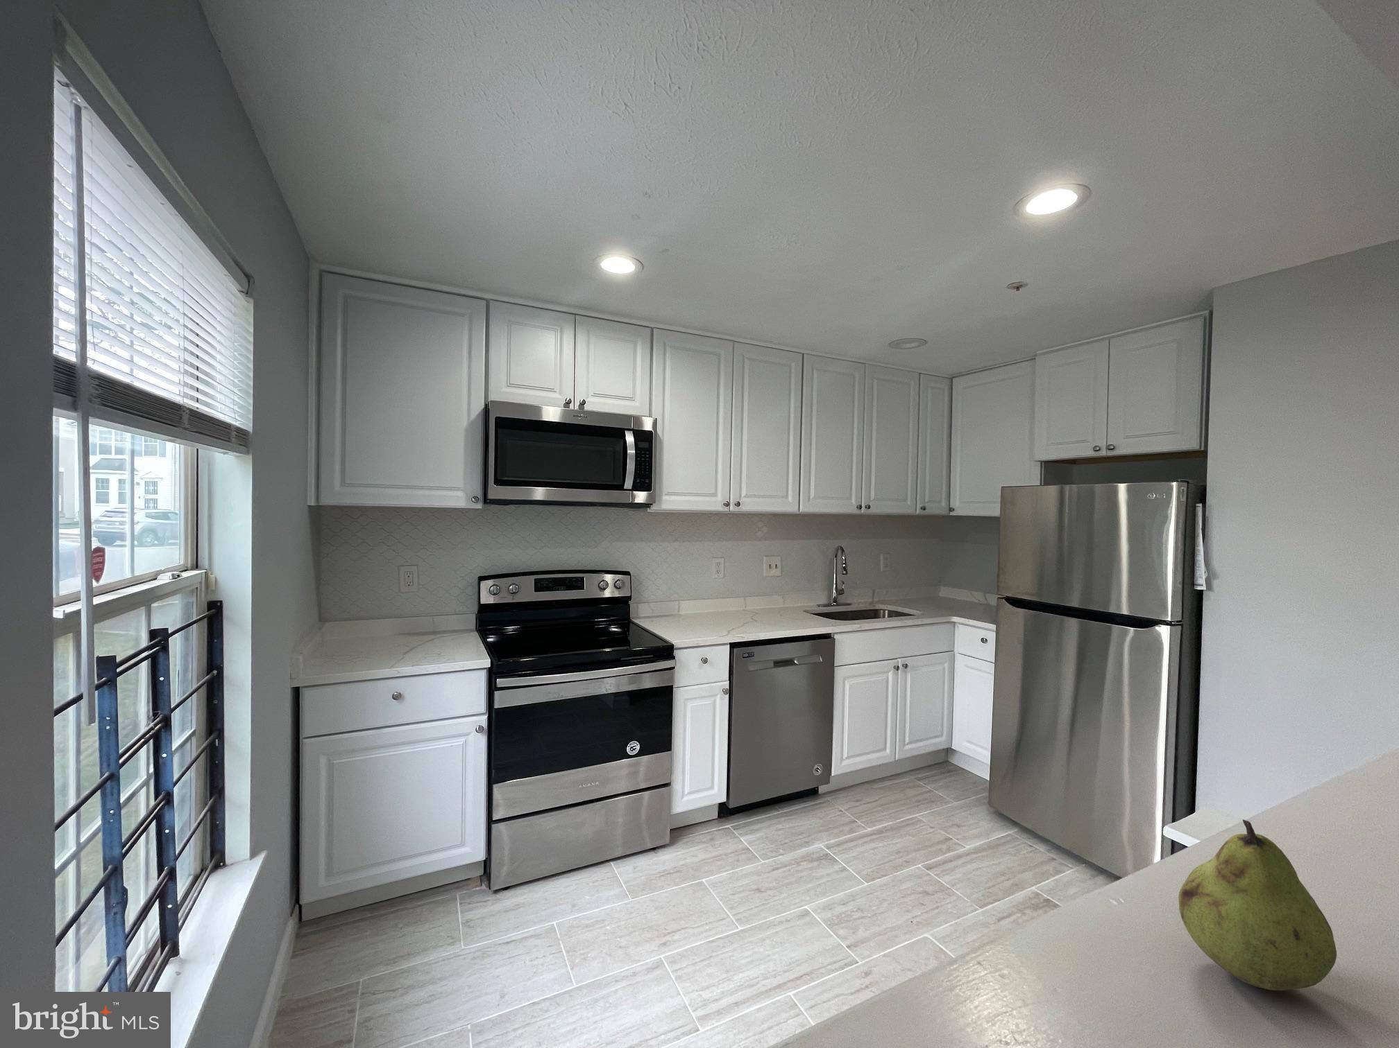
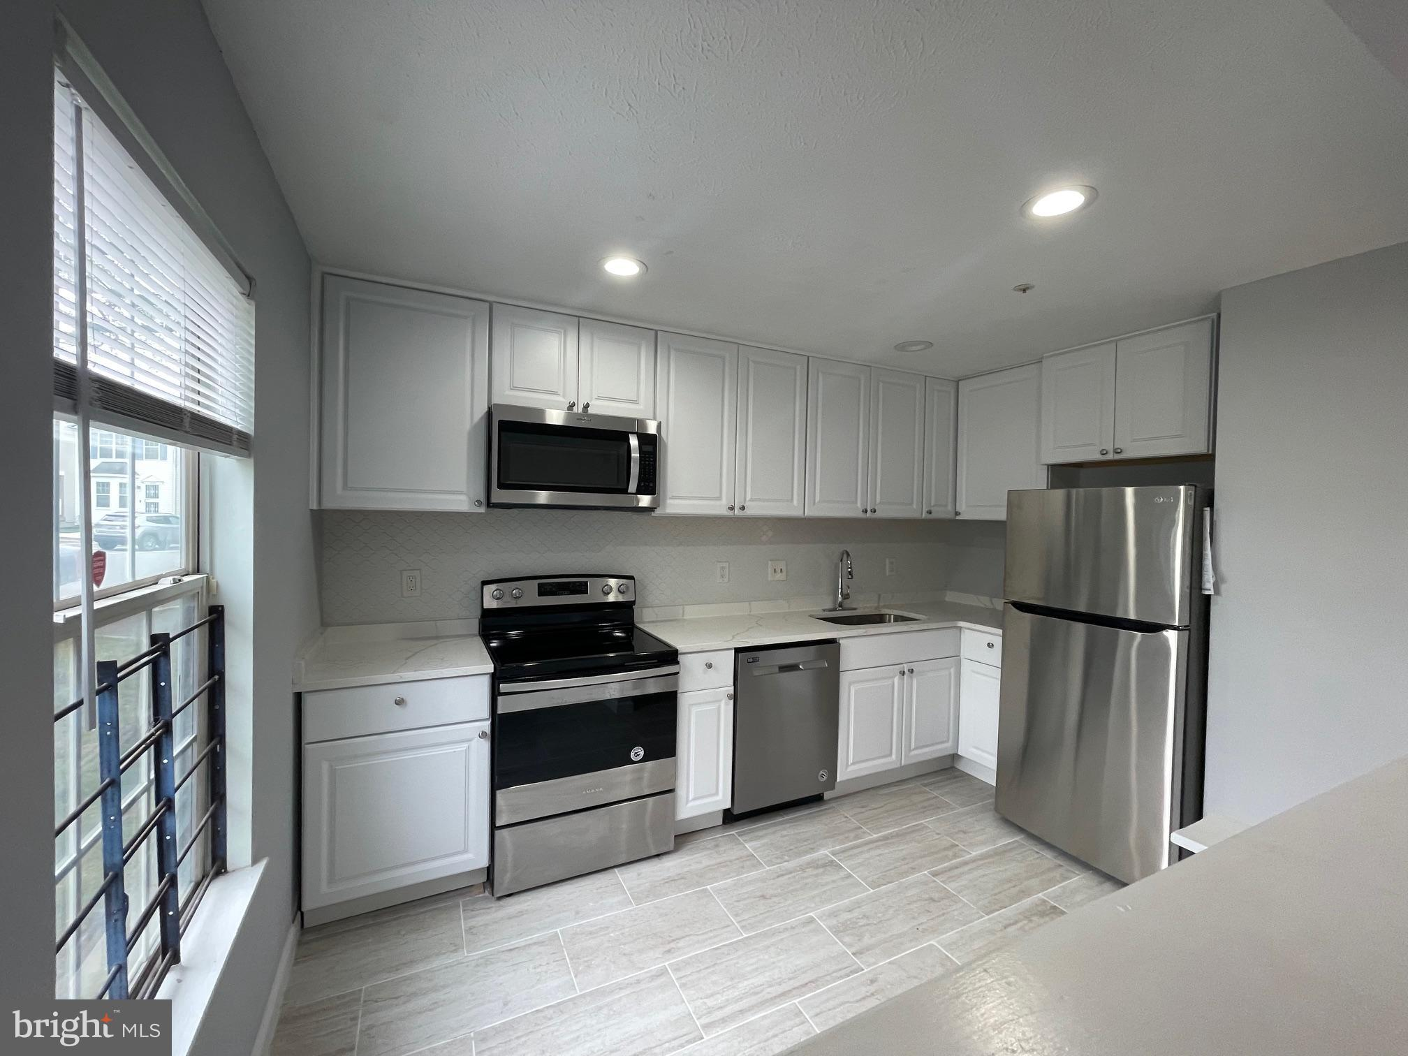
- fruit [1178,819,1337,991]
